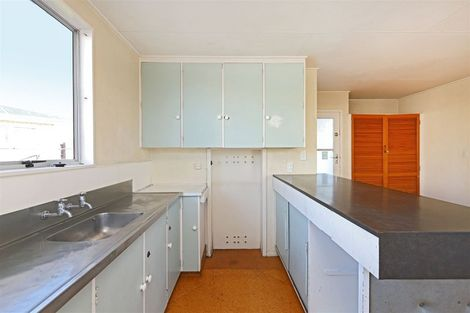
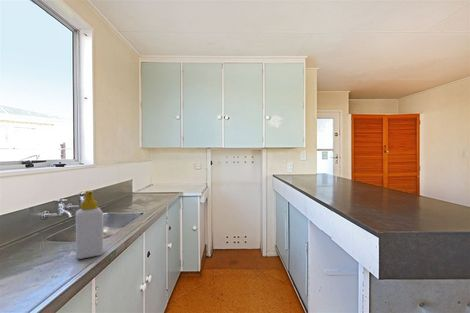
+ soap bottle [75,190,104,260]
